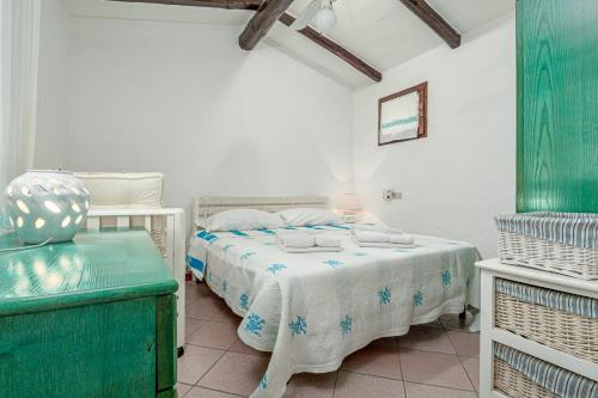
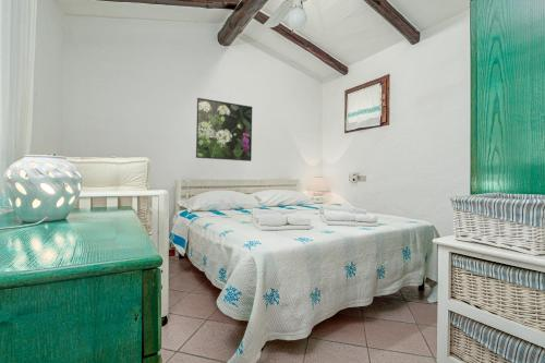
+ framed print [195,97,253,162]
